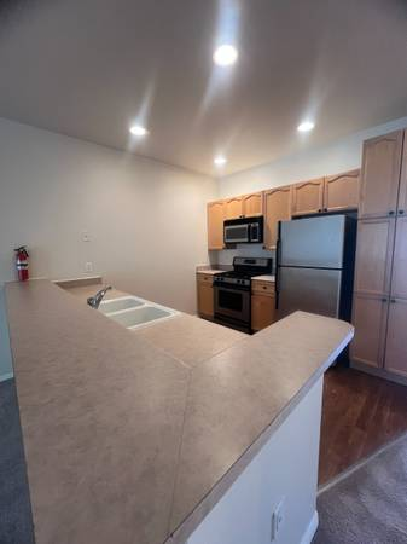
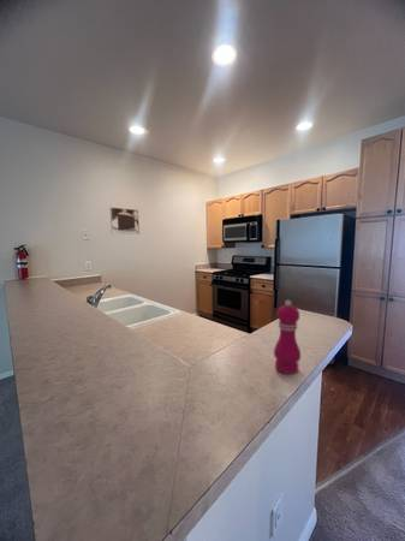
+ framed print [109,207,141,236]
+ pepper mill [273,299,302,375]
